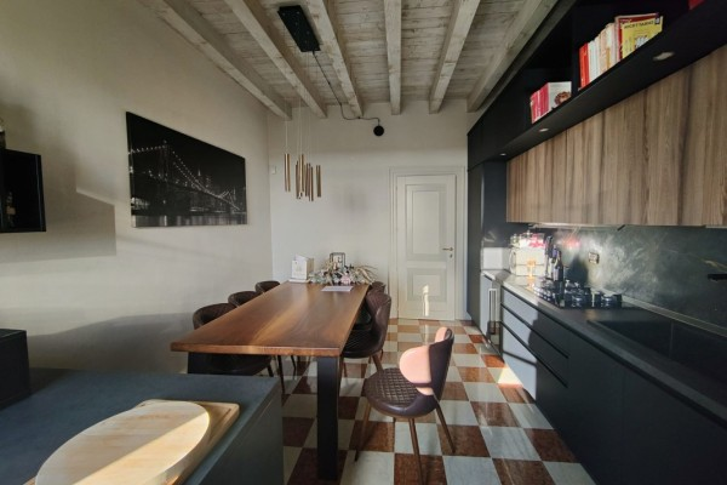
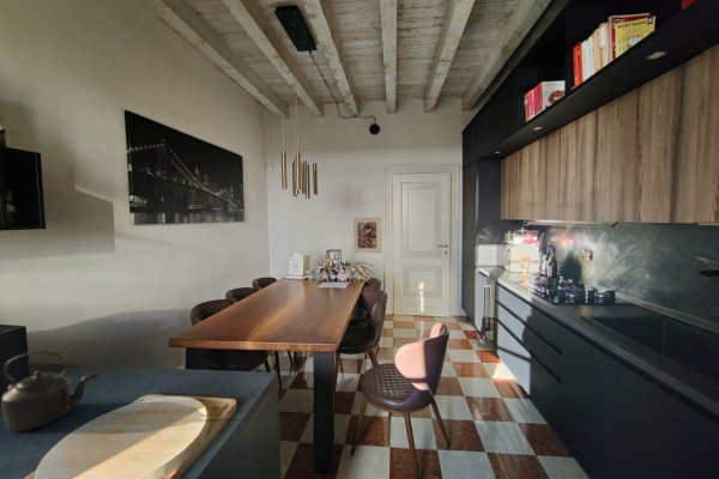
+ kettle [0,350,101,432]
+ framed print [351,217,382,254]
